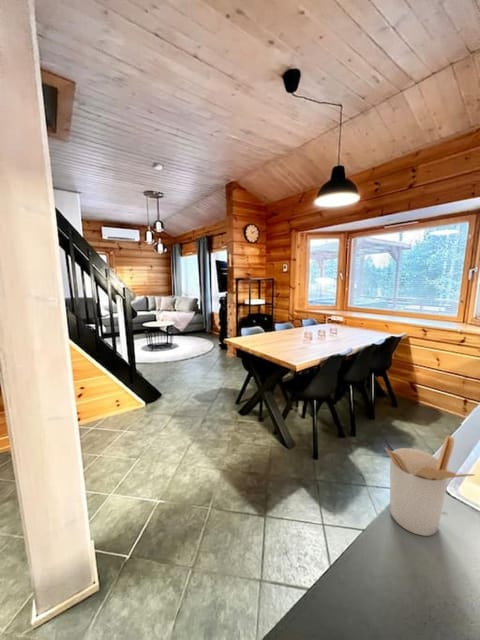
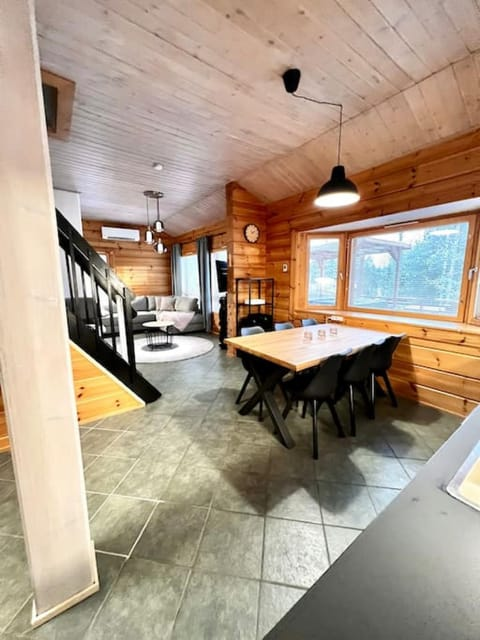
- utensil holder [384,434,476,537]
